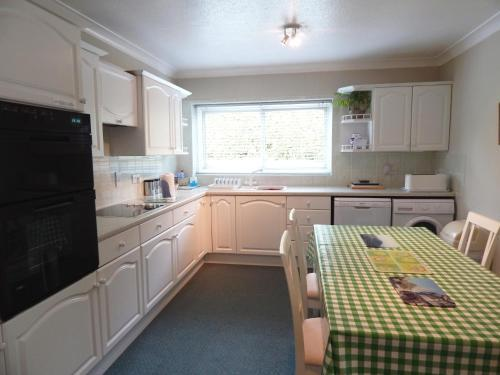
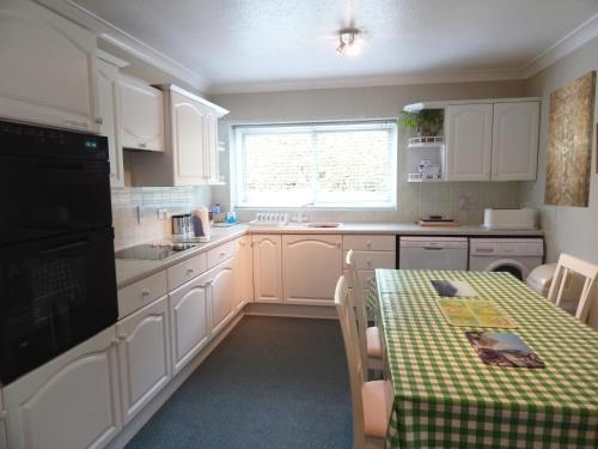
+ wall art [543,69,598,208]
